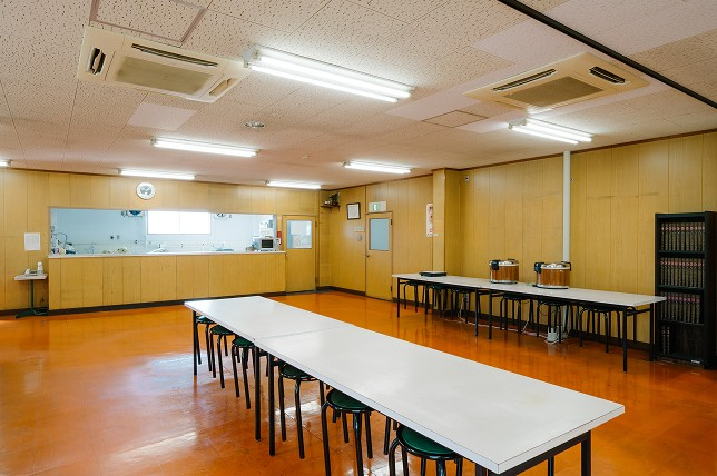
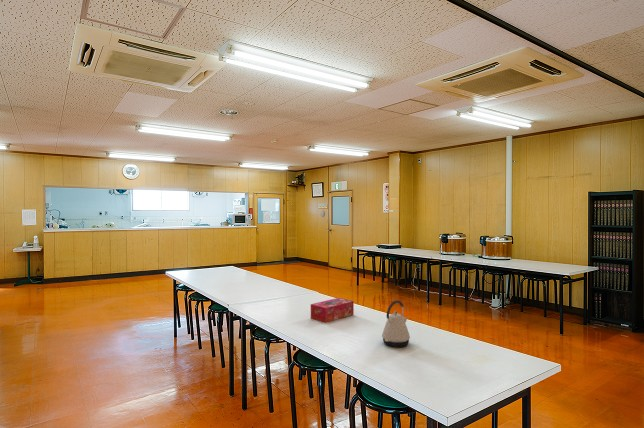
+ kettle [381,299,411,348]
+ tissue box [310,297,355,323]
